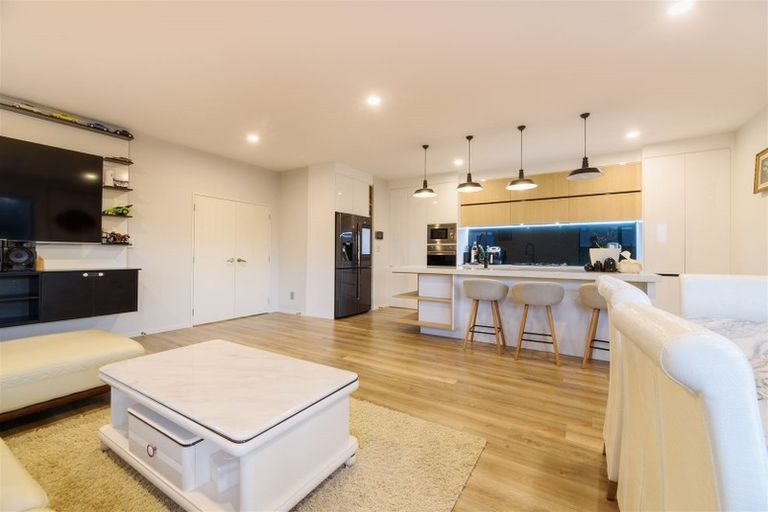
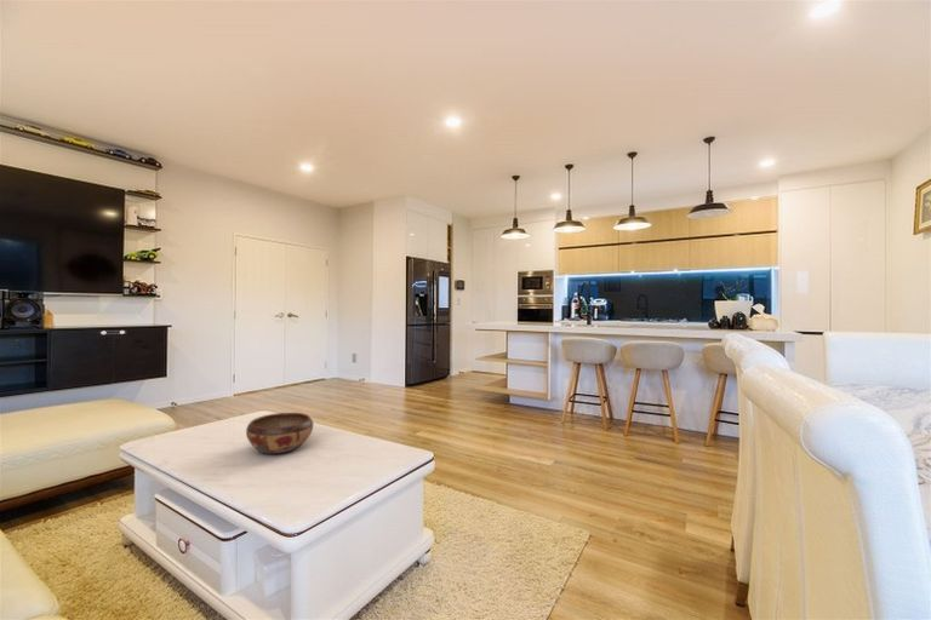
+ decorative bowl [245,412,314,455]
